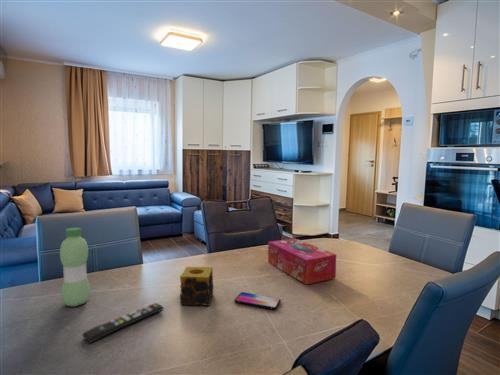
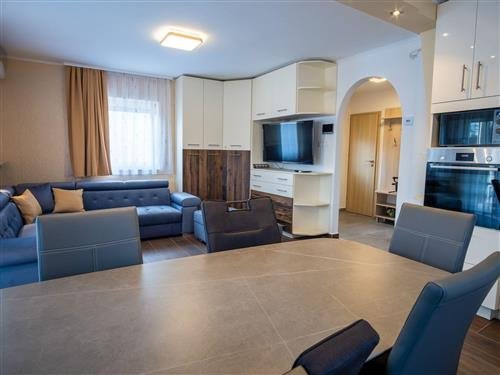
- candle [179,266,214,307]
- smartphone [234,291,281,310]
- water bottle [59,227,91,308]
- tissue box [267,237,337,285]
- remote control [82,302,164,344]
